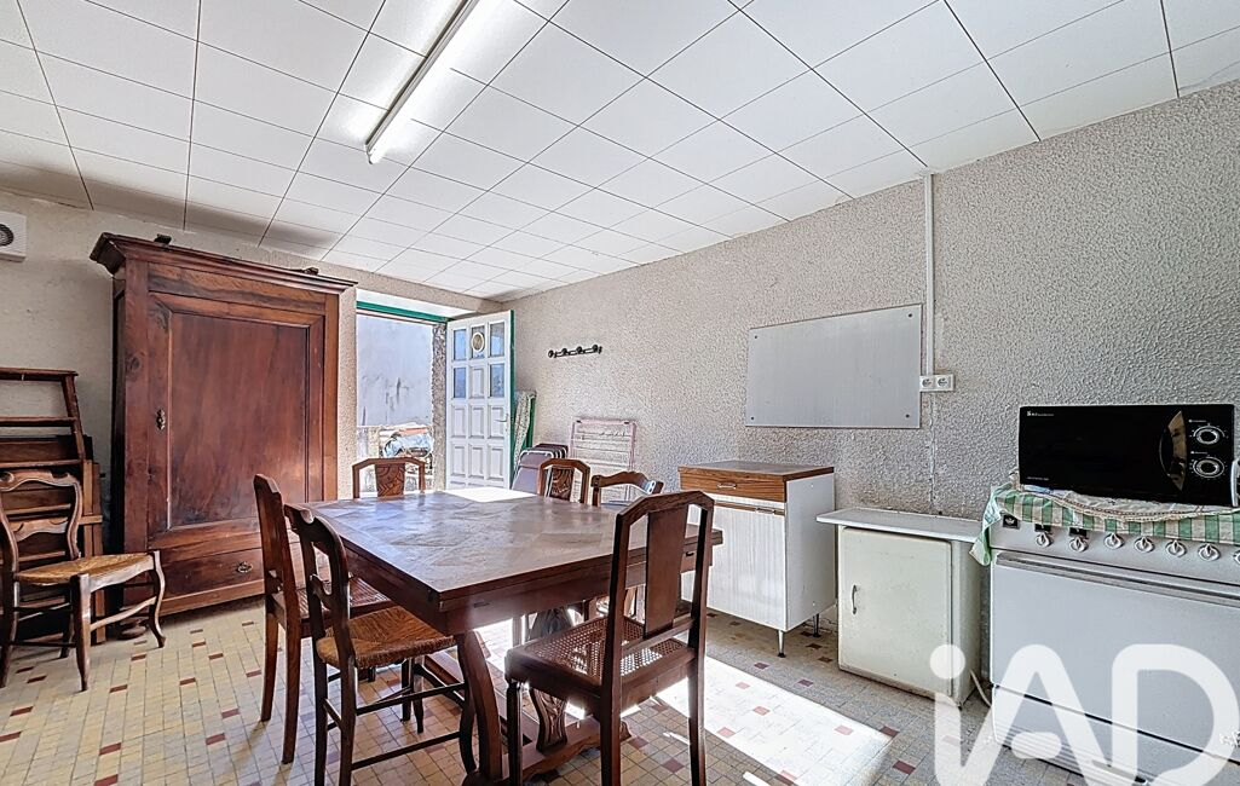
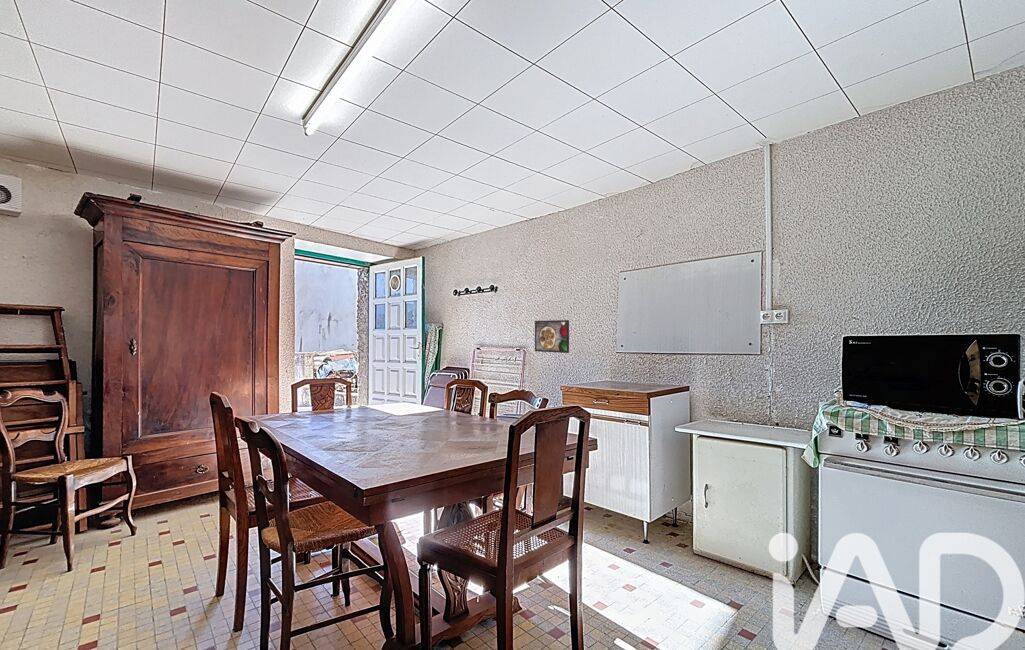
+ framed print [534,319,570,354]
